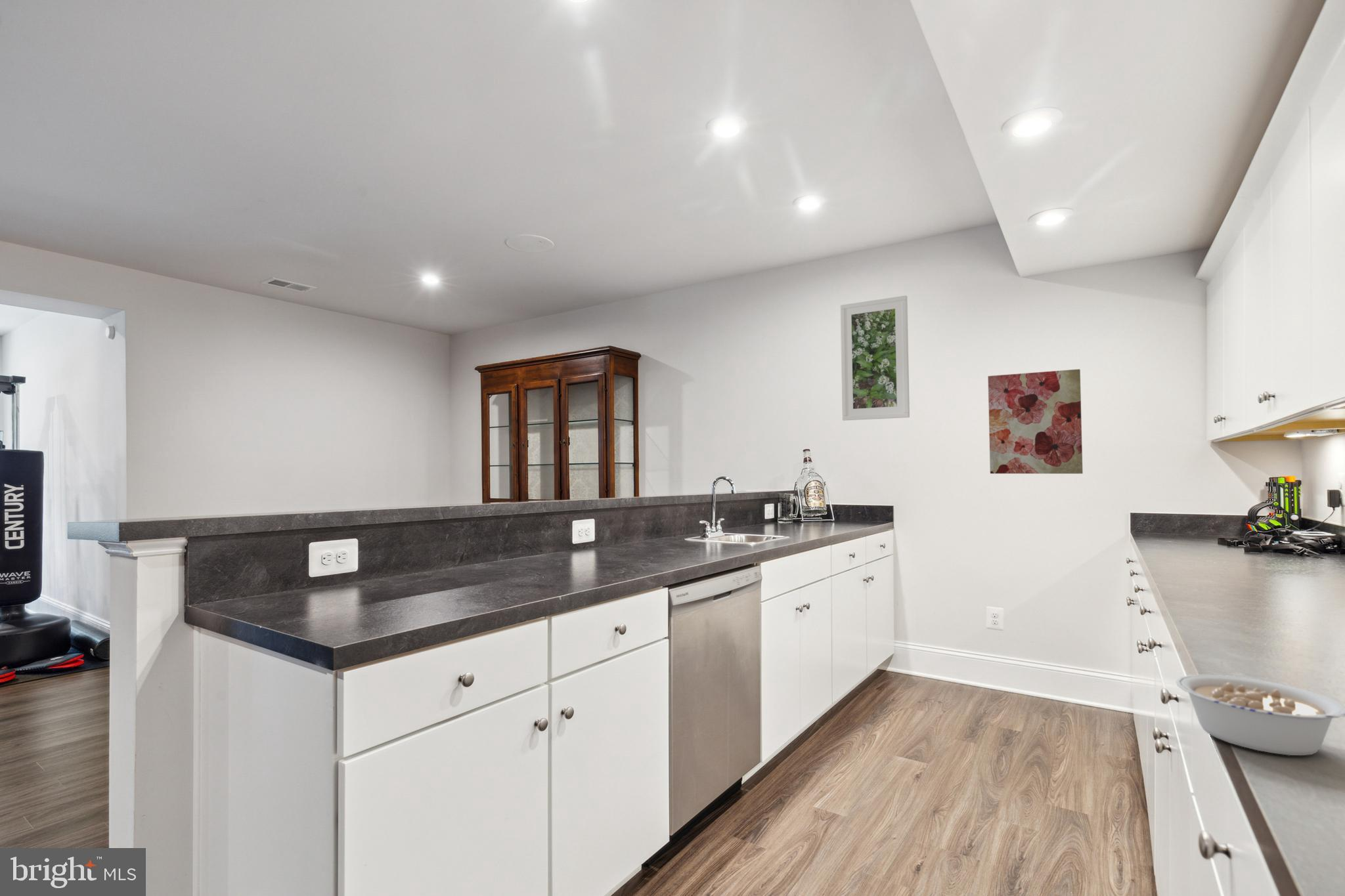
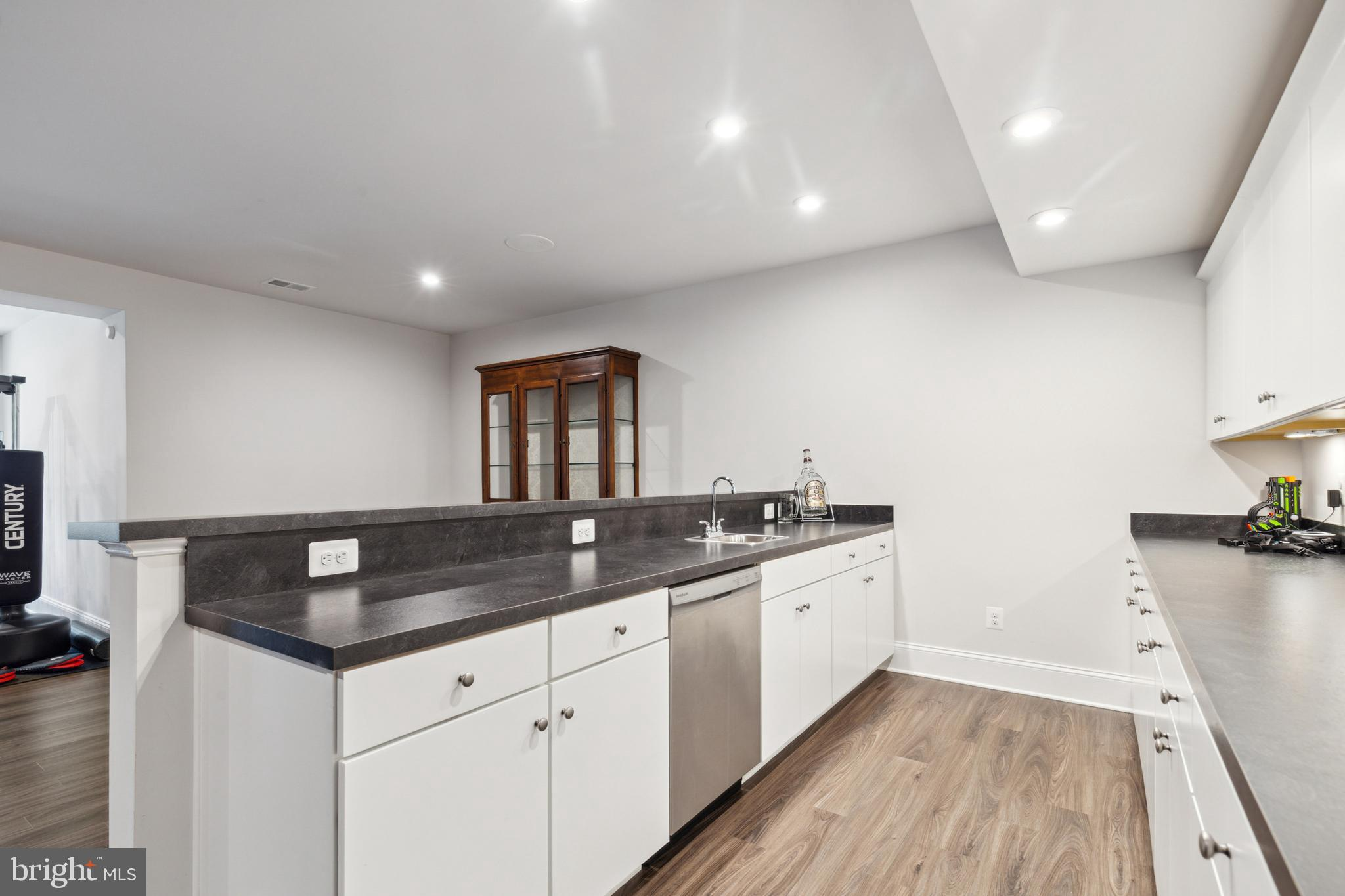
- legume [1176,674,1345,756]
- wall art [987,368,1084,475]
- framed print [840,295,910,421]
